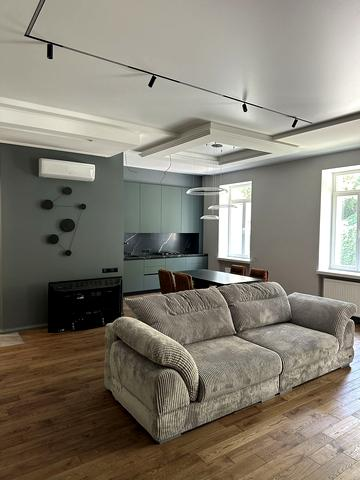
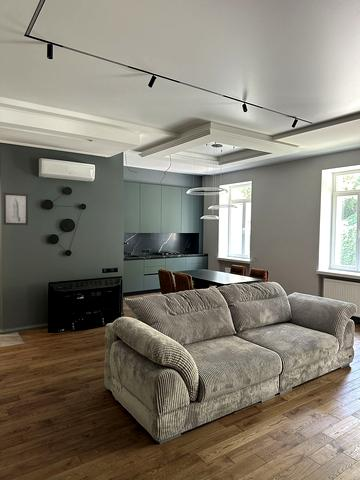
+ wall art [2,192,29,226]
